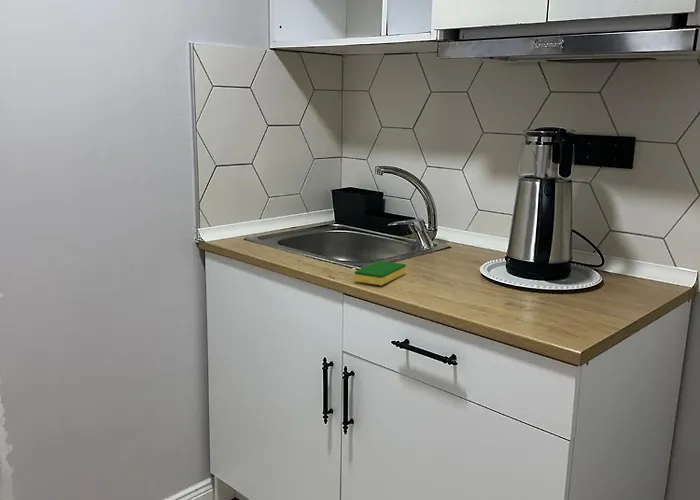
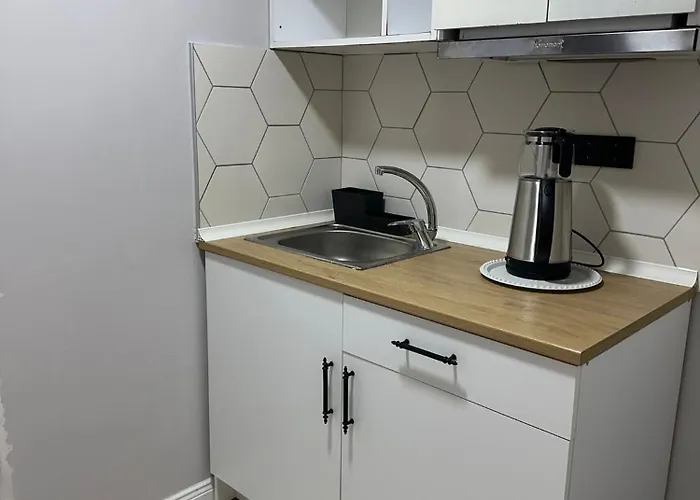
- dish sponge [353,260,407,286]
